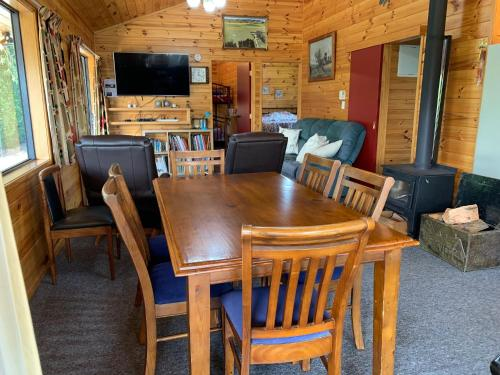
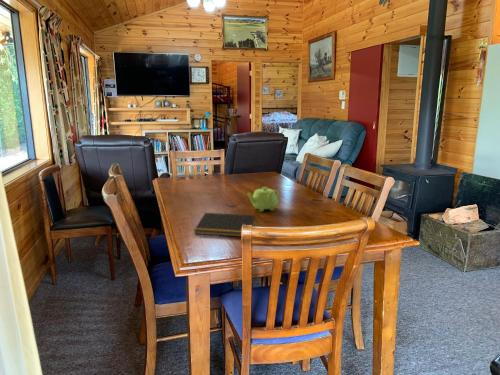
+ notepad [193,212,256,238]
+ teapot [246,186,280,213]
